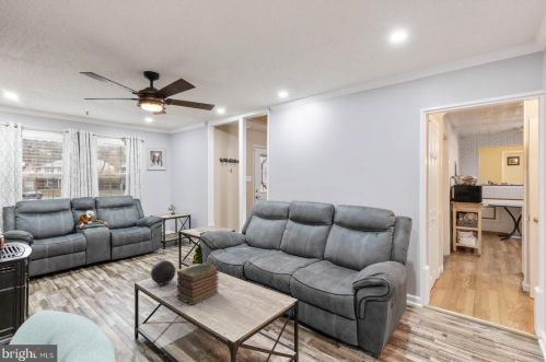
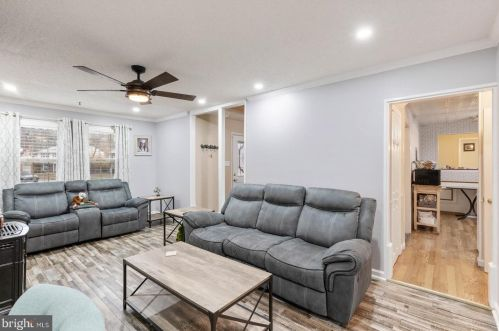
- decorative ball [150,259,177,285]
- book stack [176,261,220,306]
